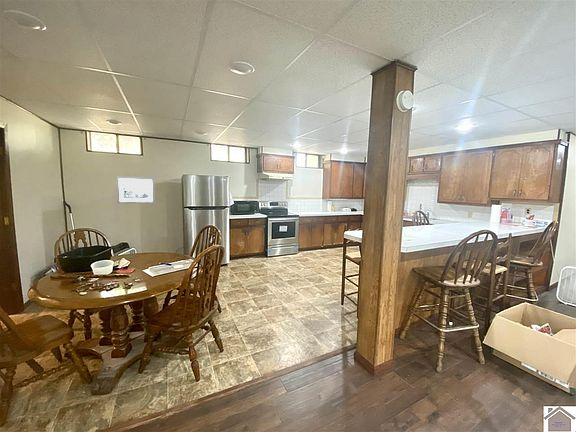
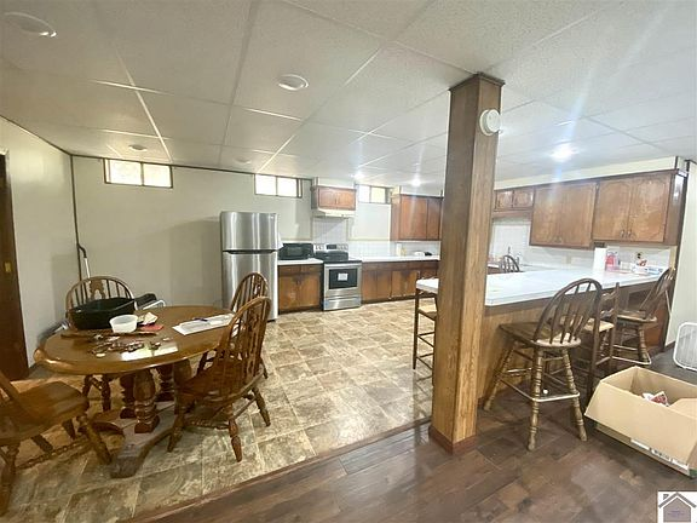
- wall art [115,176,156,204]
